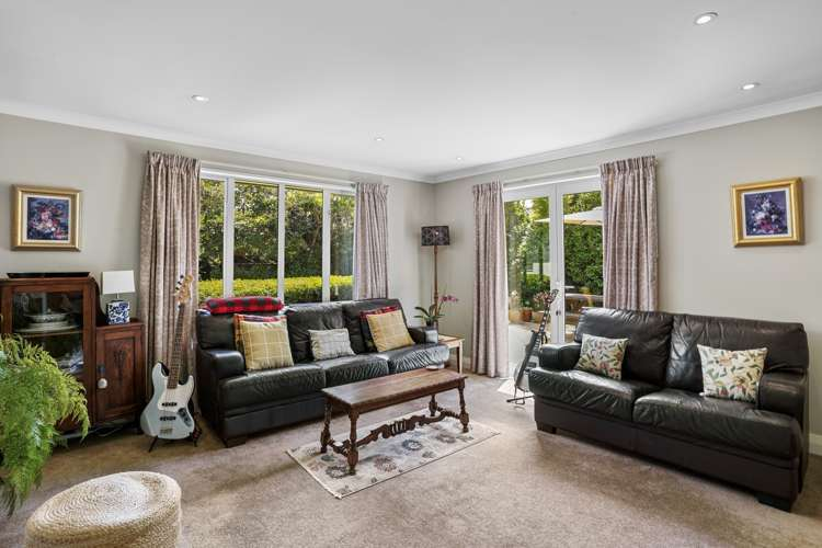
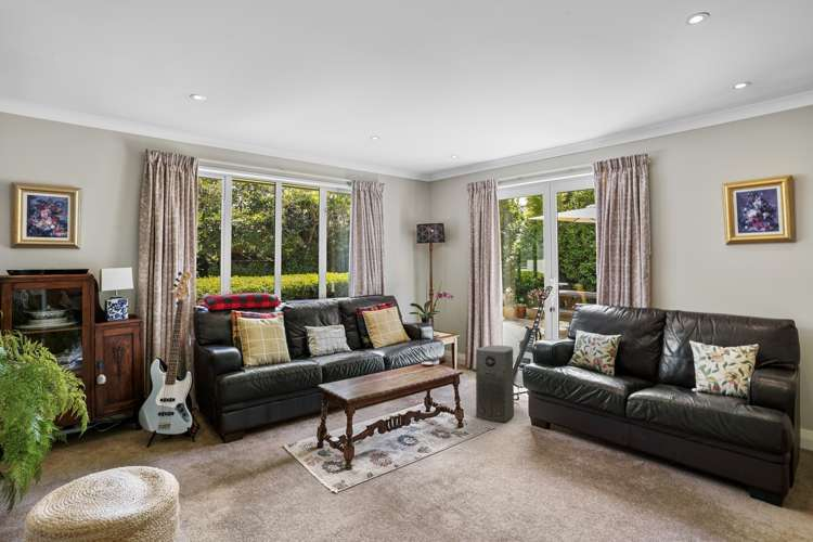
+ air purifier [475,345,515,423]
